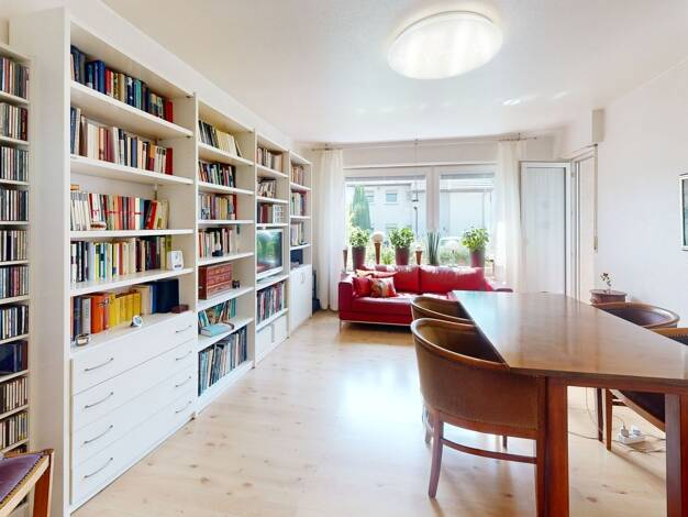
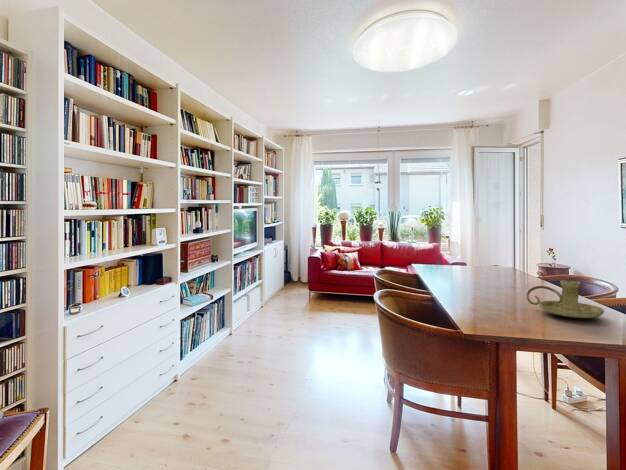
+ candle holder [525,279,605,319]
